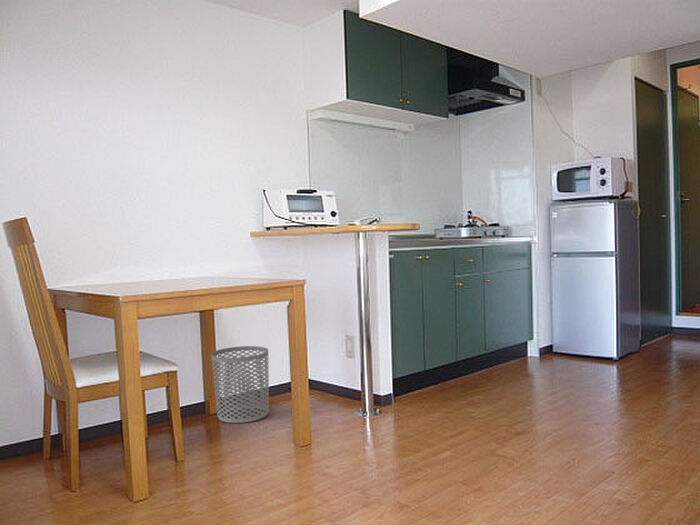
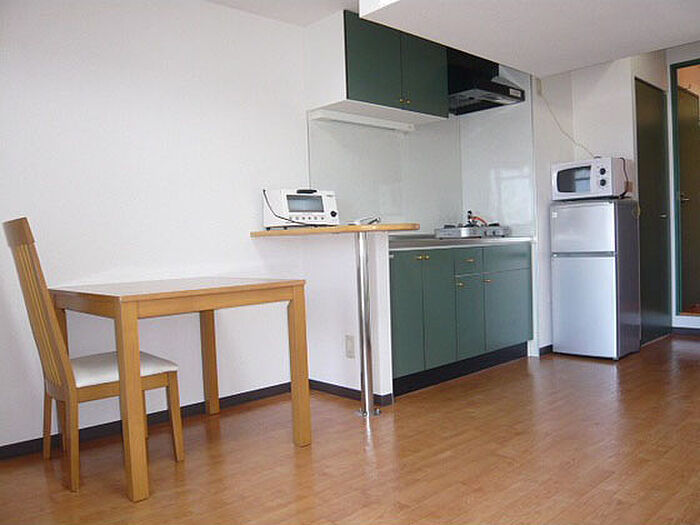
- waste bin [210,345,270,424]
